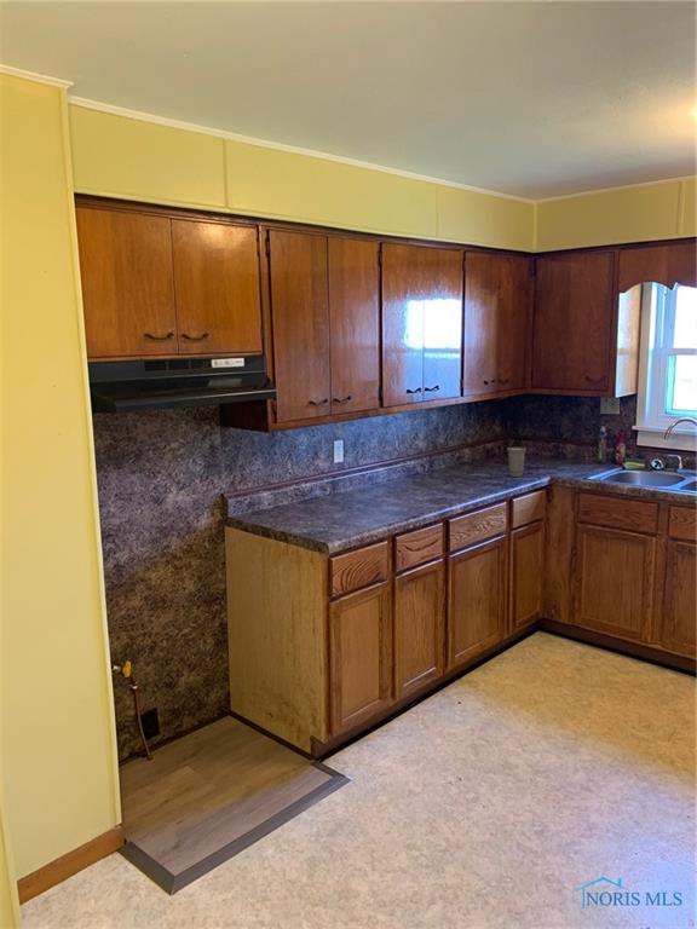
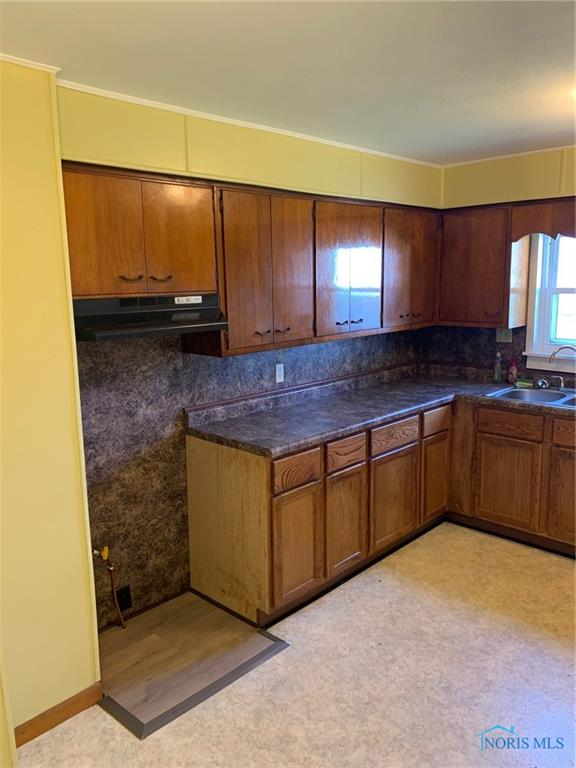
- cup [506,446,528,478]
